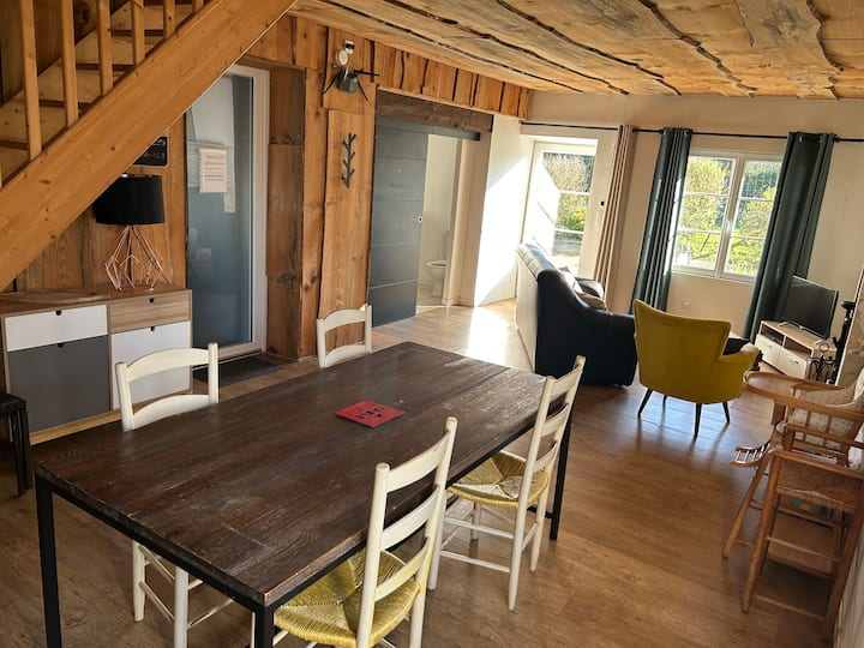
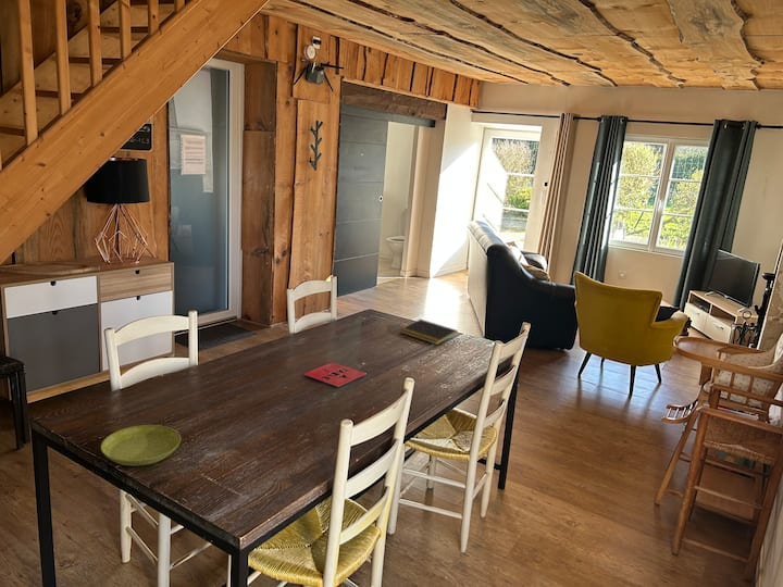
+ notepad [399,319,459,346]
+ saucer [100,424,182,467]
